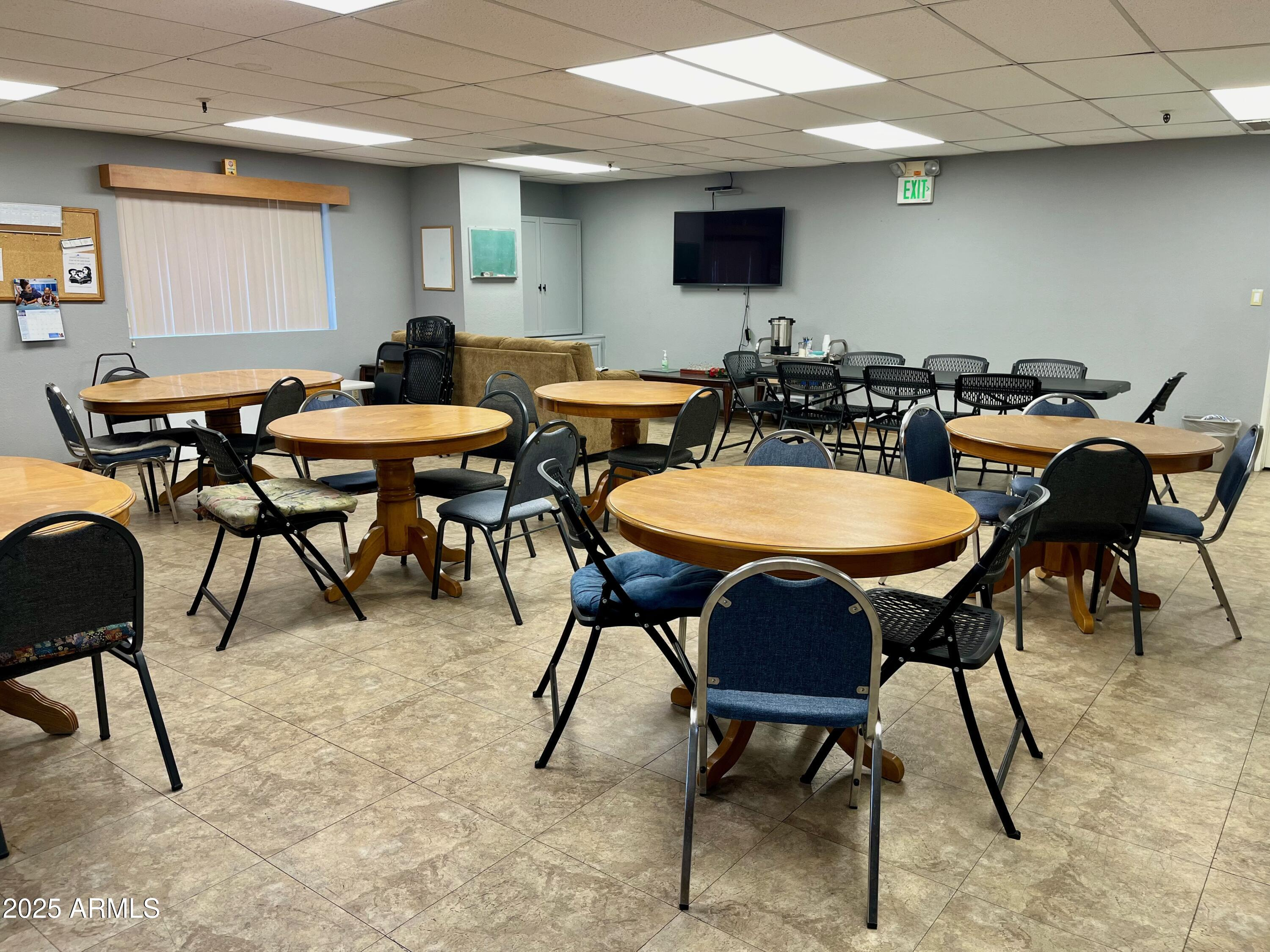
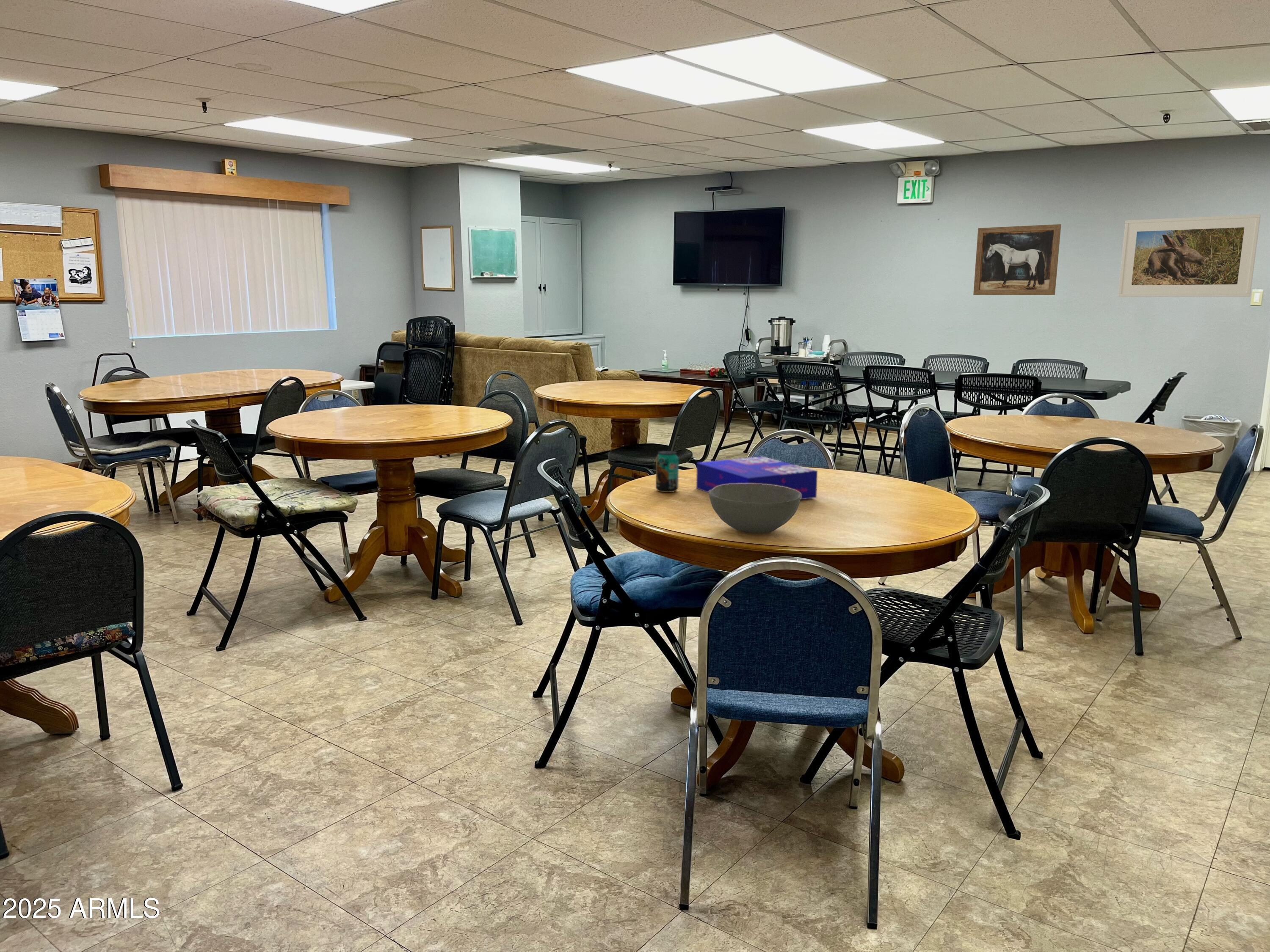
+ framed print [1118,214,1261,297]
+ beverage can [655,450,679,493]
+ board game [696,456,818,500]
+ wall art [973,224,1062,295]
+ bowl [708,484,801,534]
